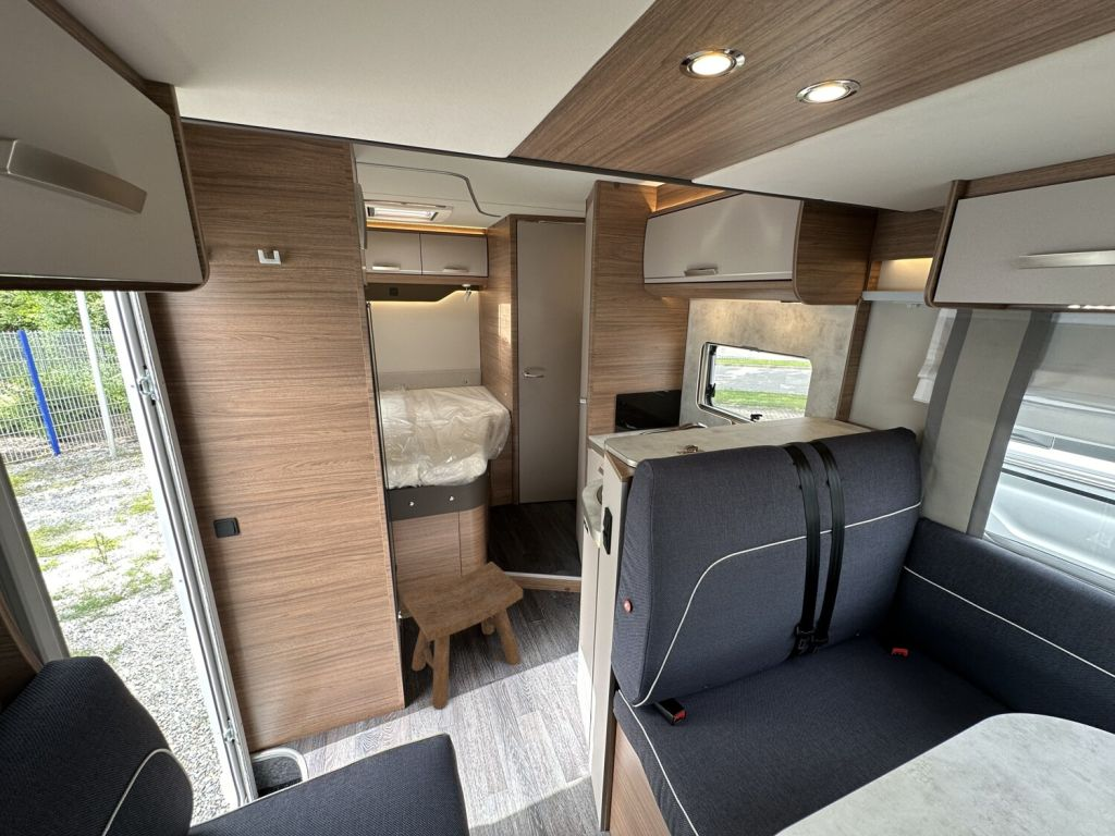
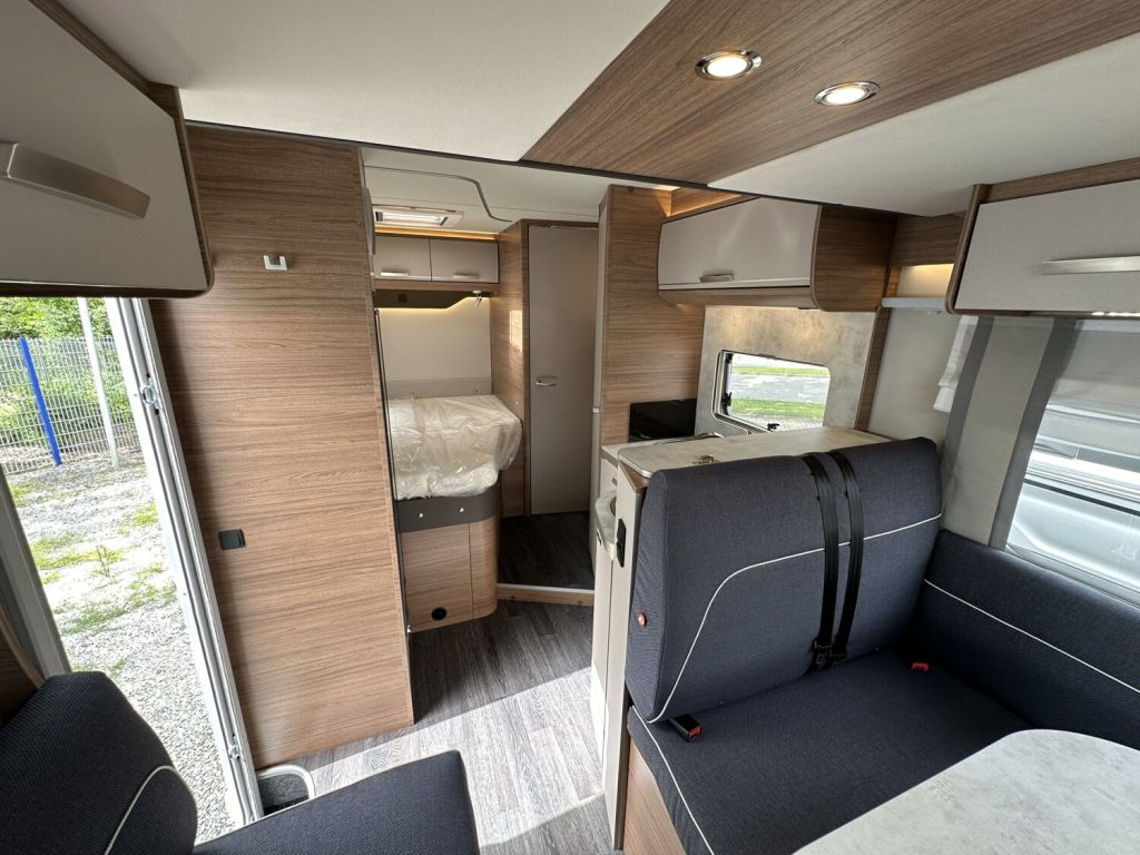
- stool [403,561,524,710]
